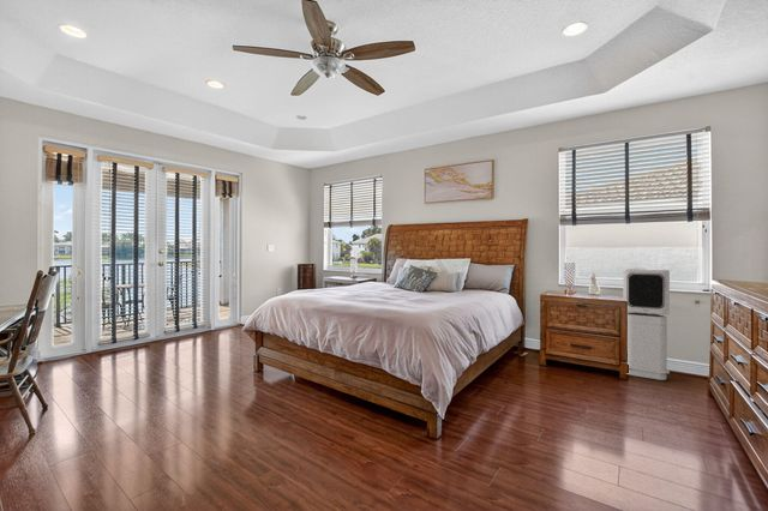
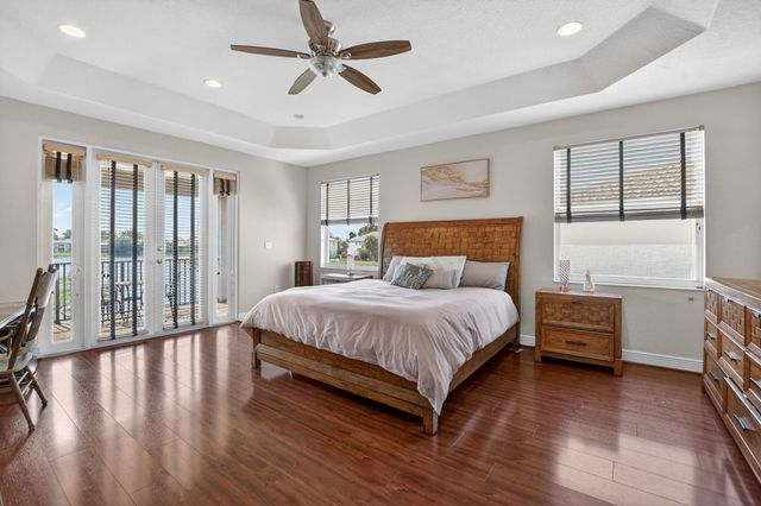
- air purifier [622,267,671,381]
